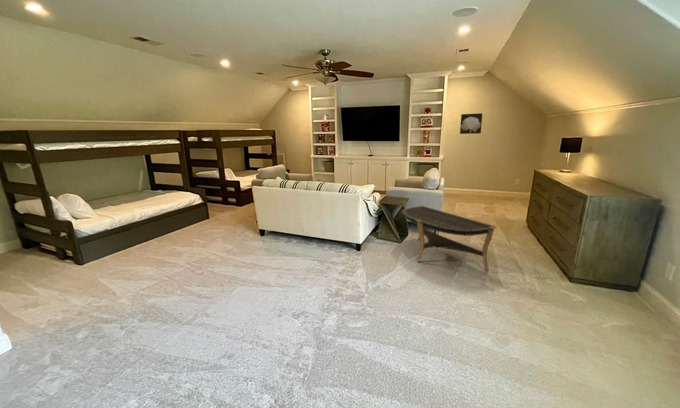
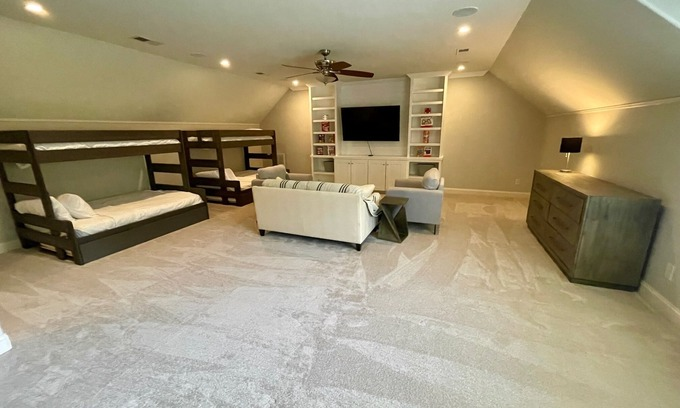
- wall art [459,112,483,135]
- coffee table [401,205,498,273]
